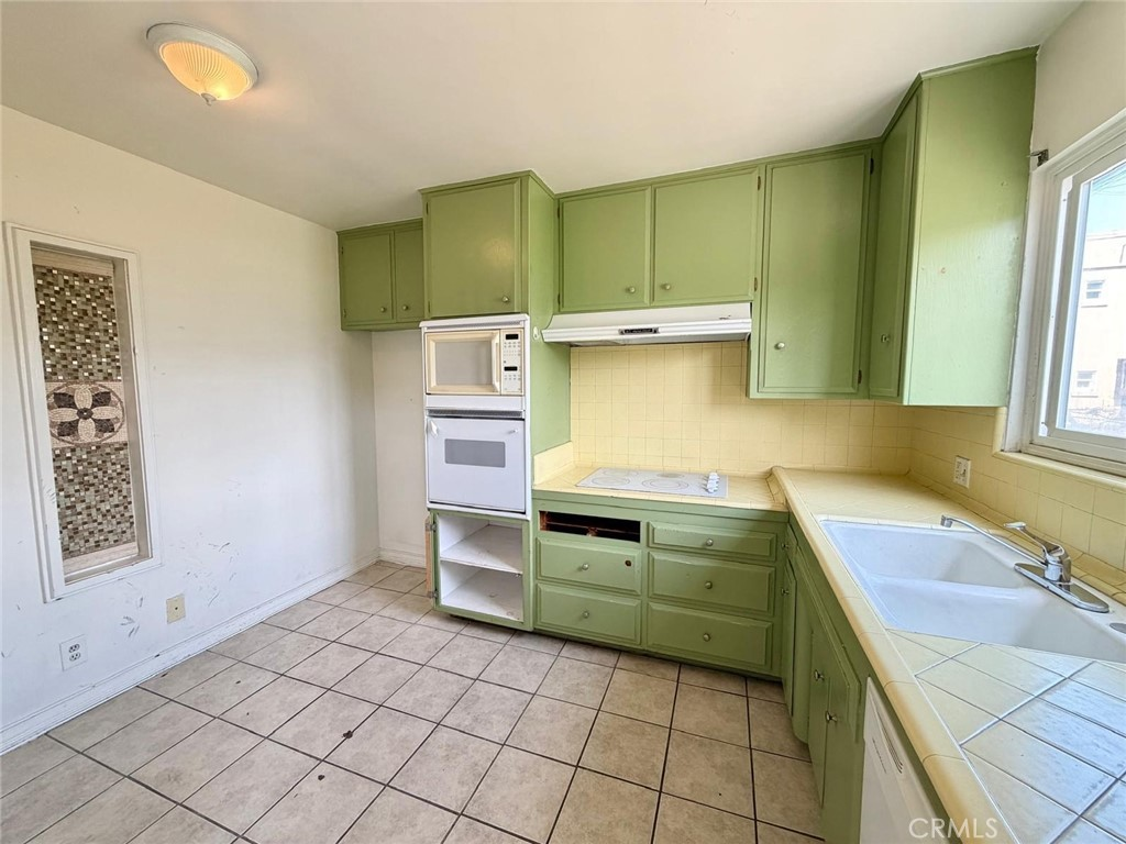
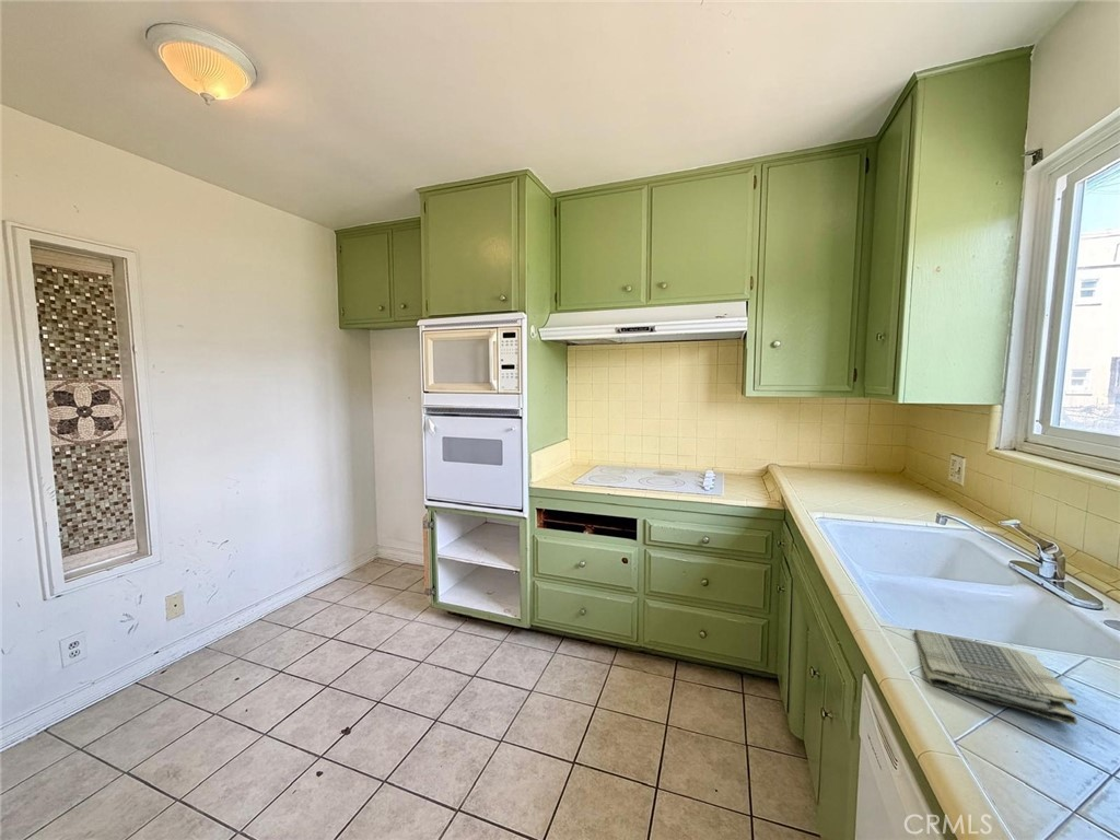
+ dish towel [913,628,1078,726]
